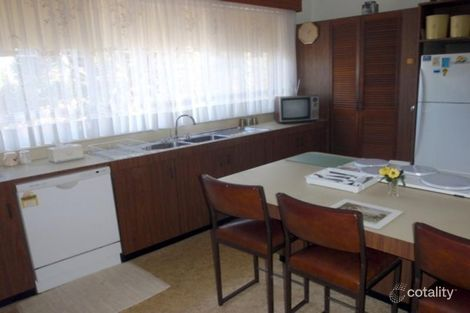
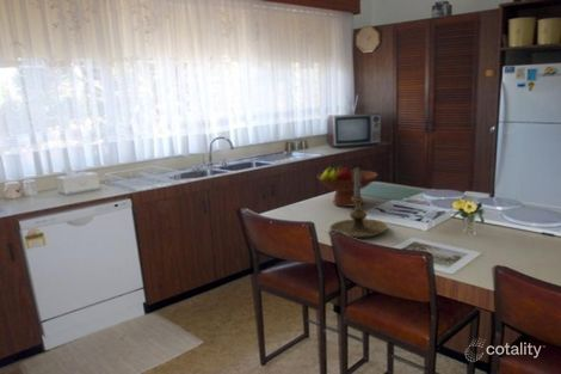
+ candle holder [329,166,389,239]
+ fruit bowl [315,164,378,208]
